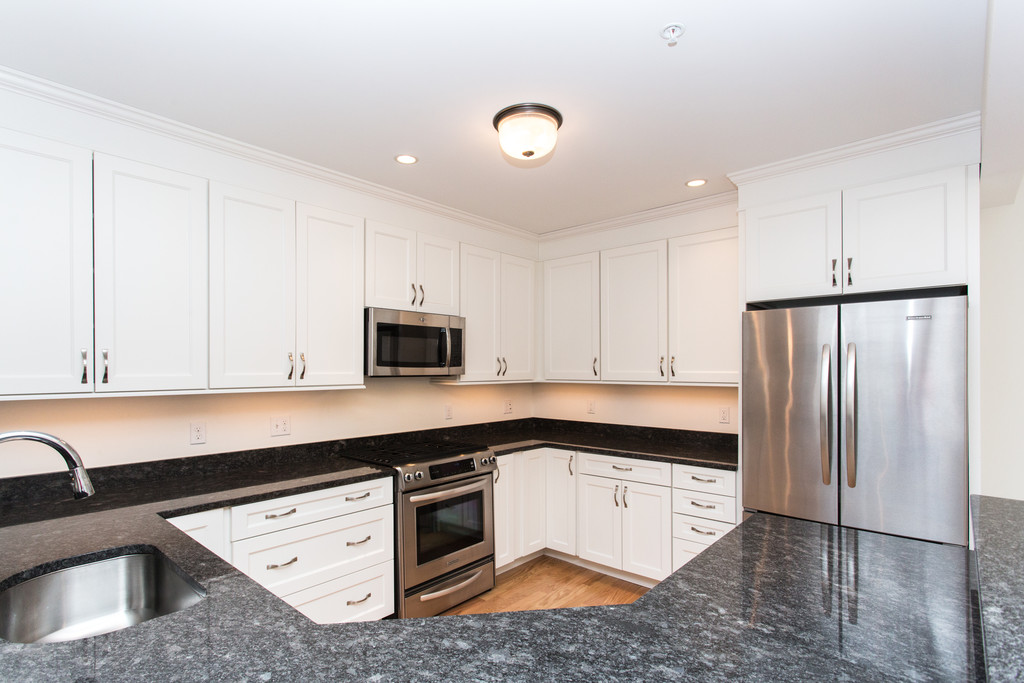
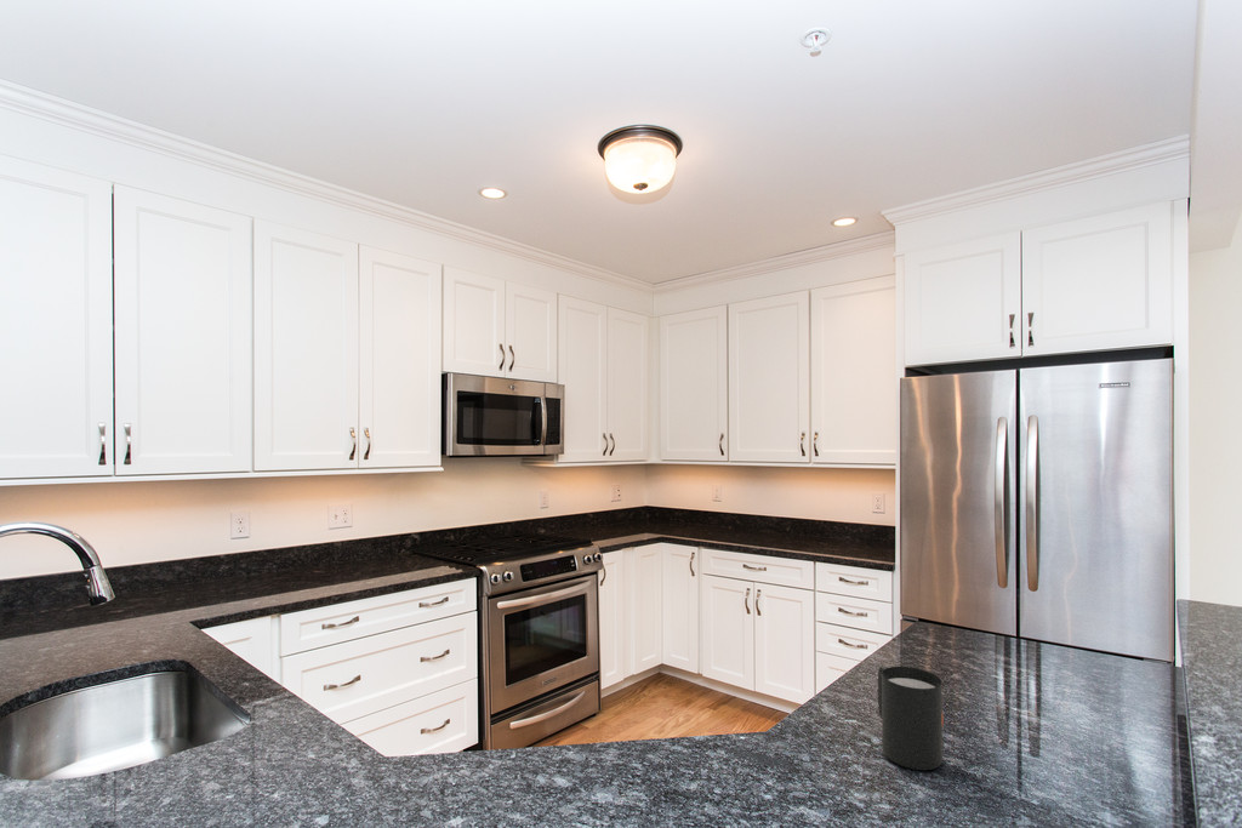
+ mug [877,666,945,771]
